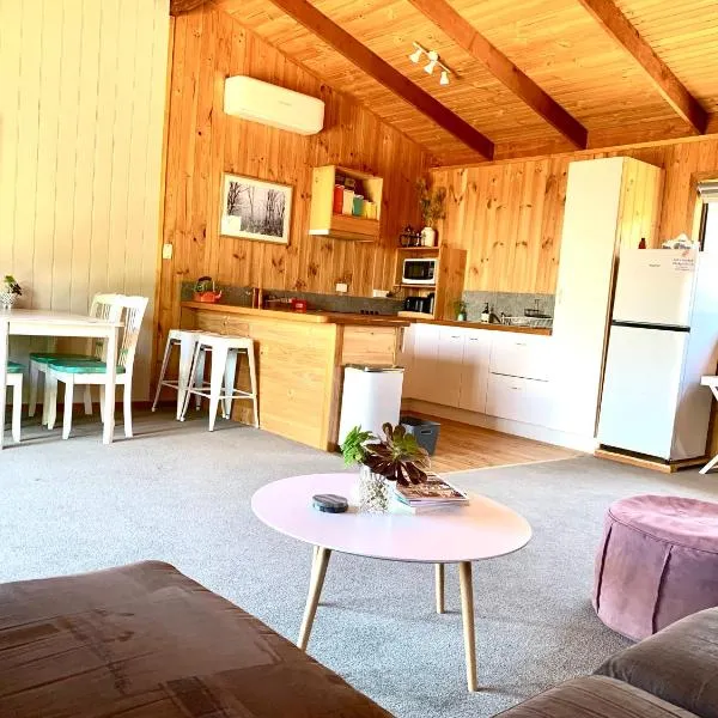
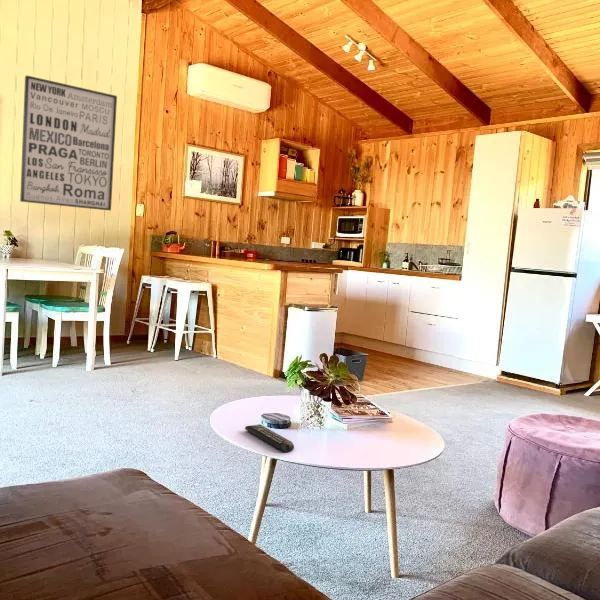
+ wall art [19,74,118,212]
+ remote control [244,423,295,453]
